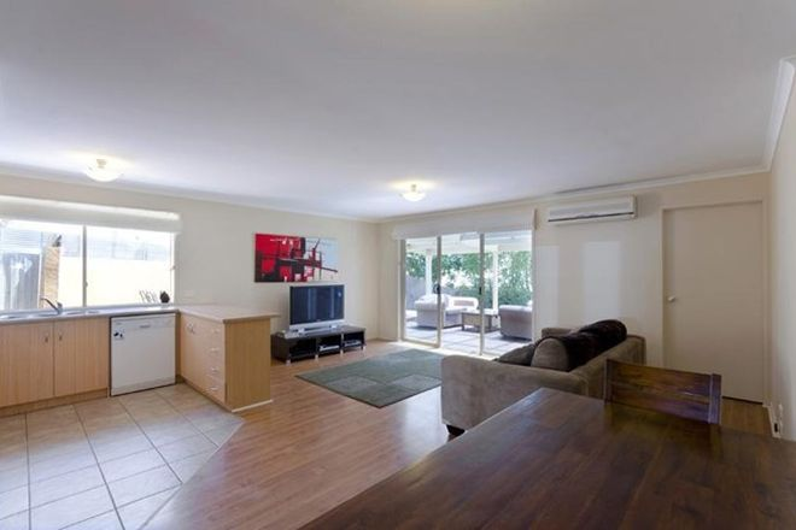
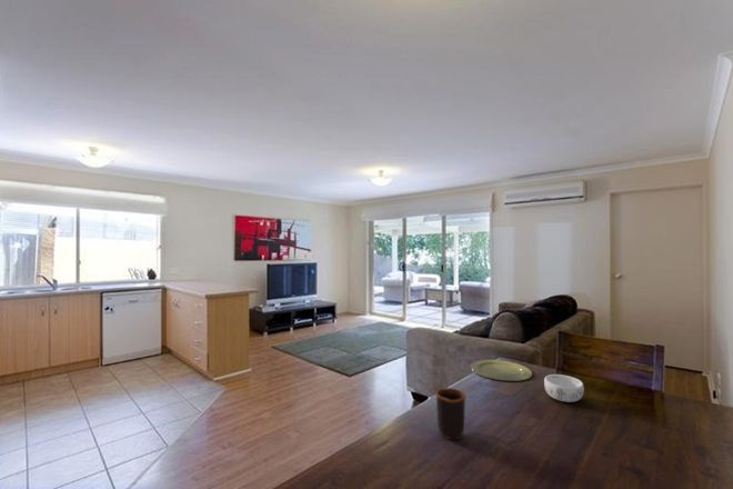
+ plate [470,359,533,382]
+ mug [434,387,466,441]
+ decorative bowl [543,373,585,403]
